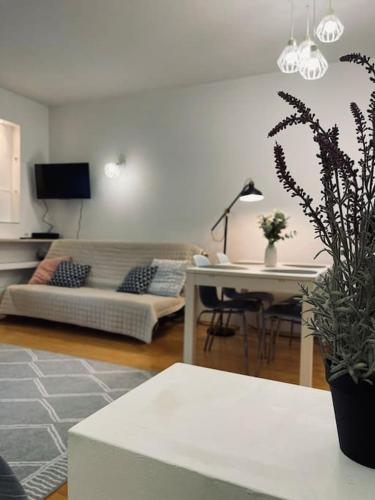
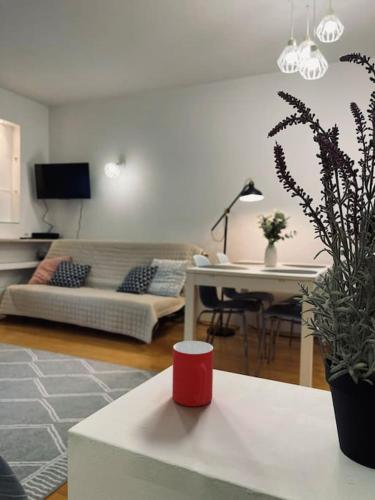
+ cup [171,340,214,407]
